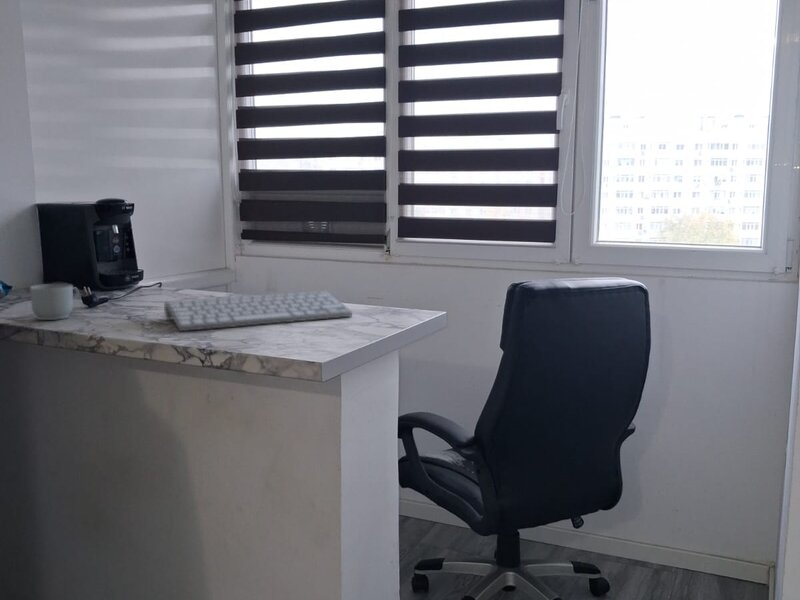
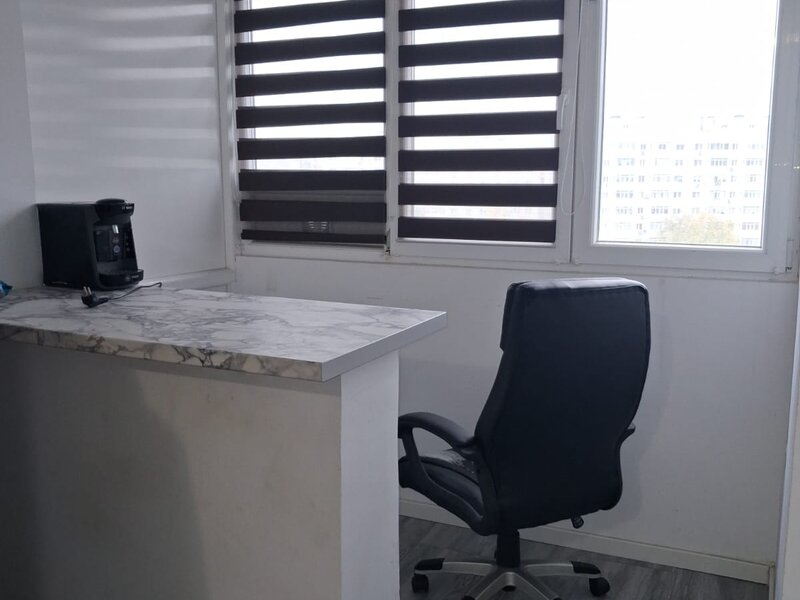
- computer keyboard [163,290,353,332]
- mug [29,283,80,321]
